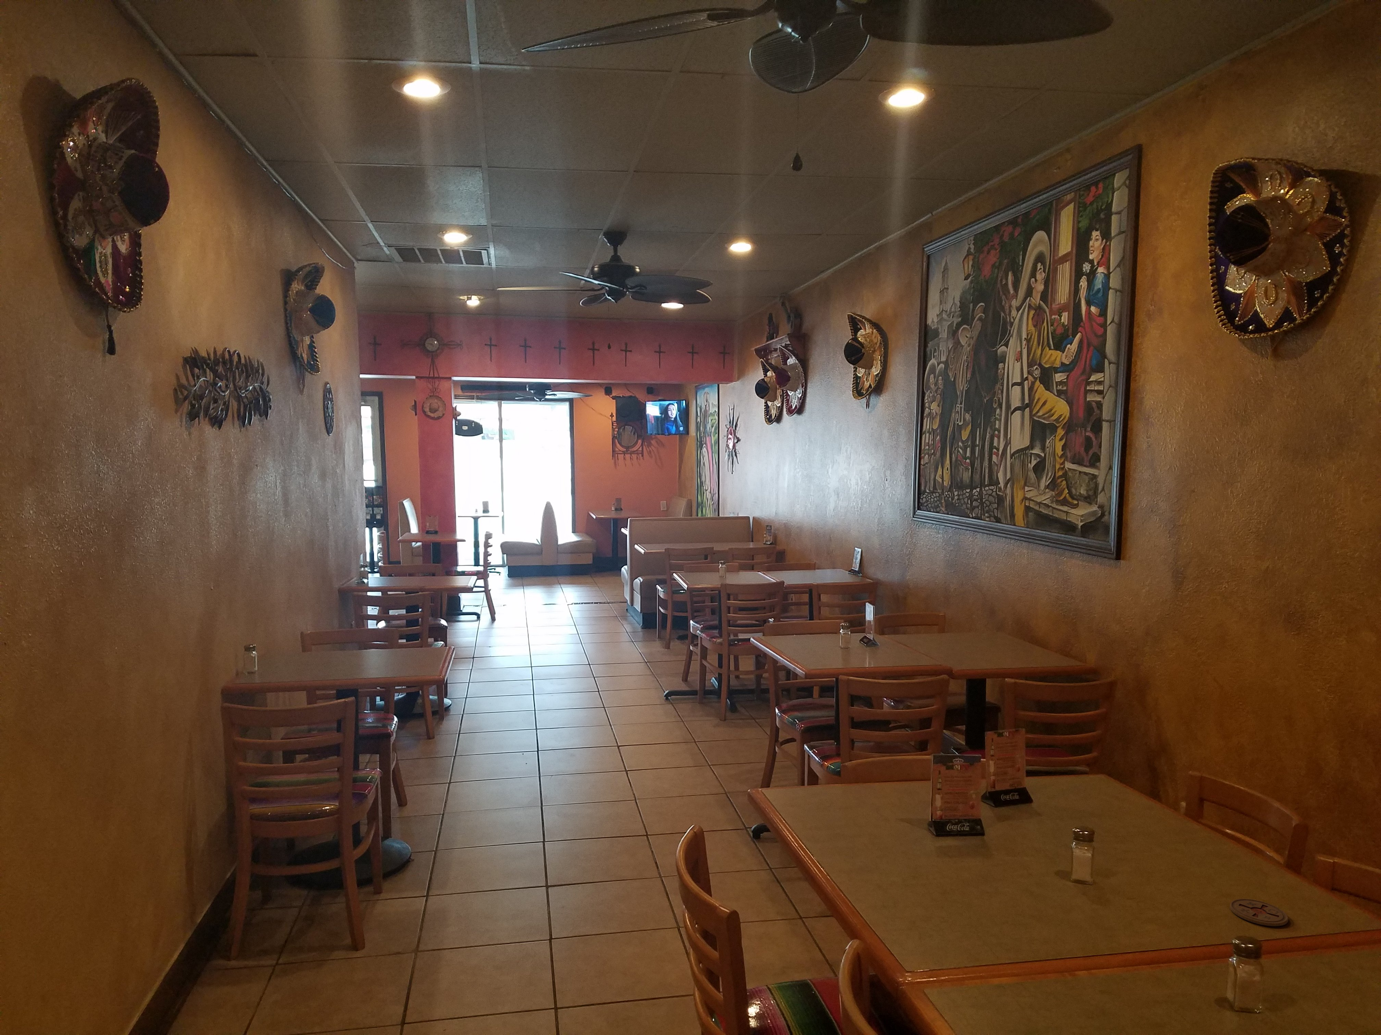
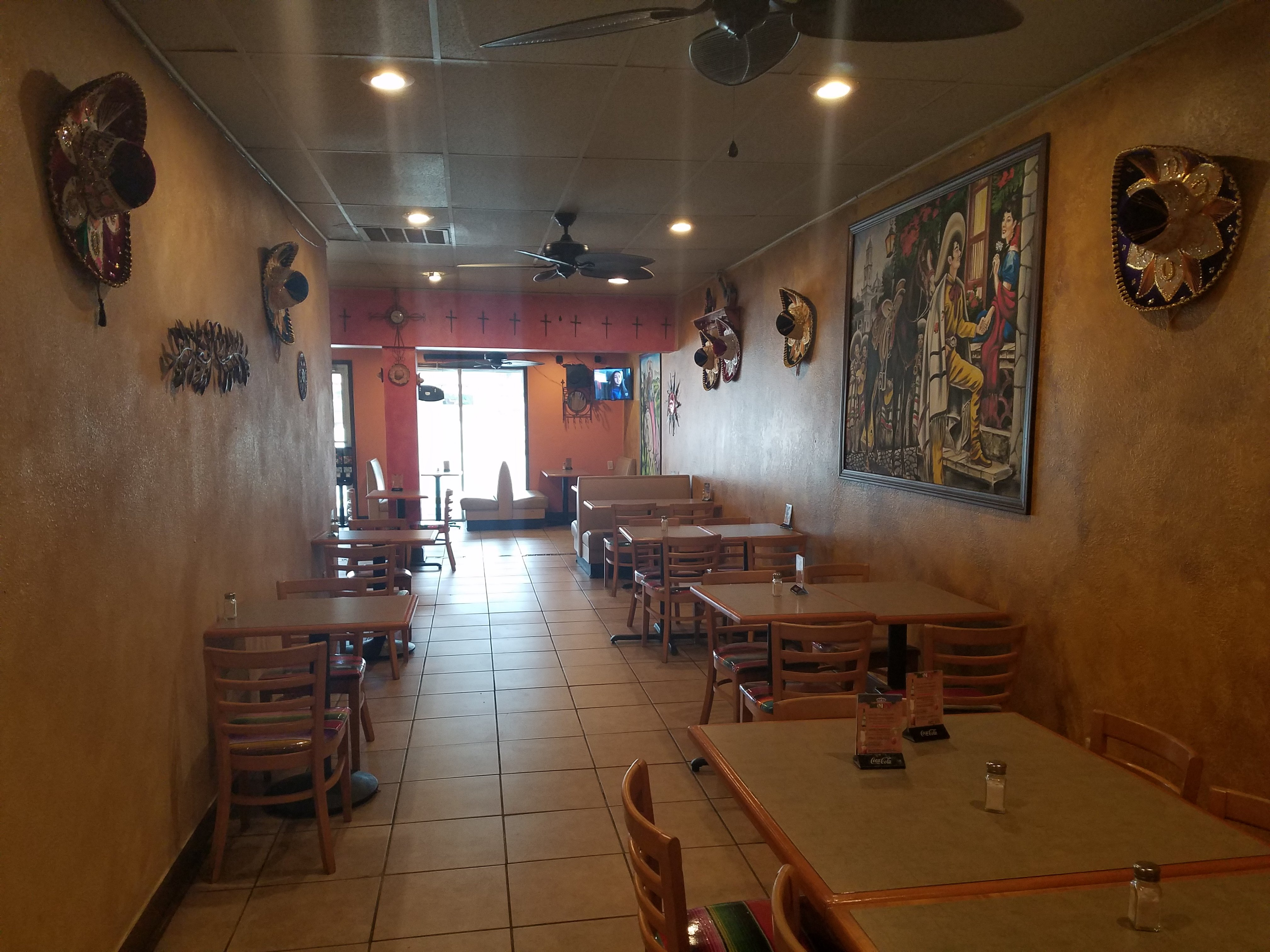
- coaster [1230,898,1289,926]
